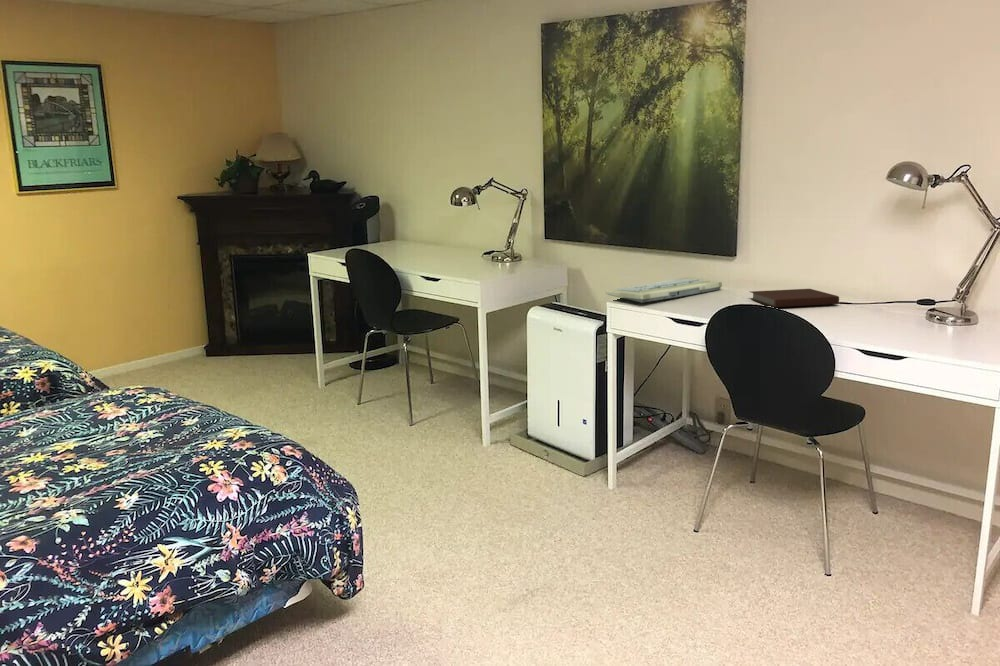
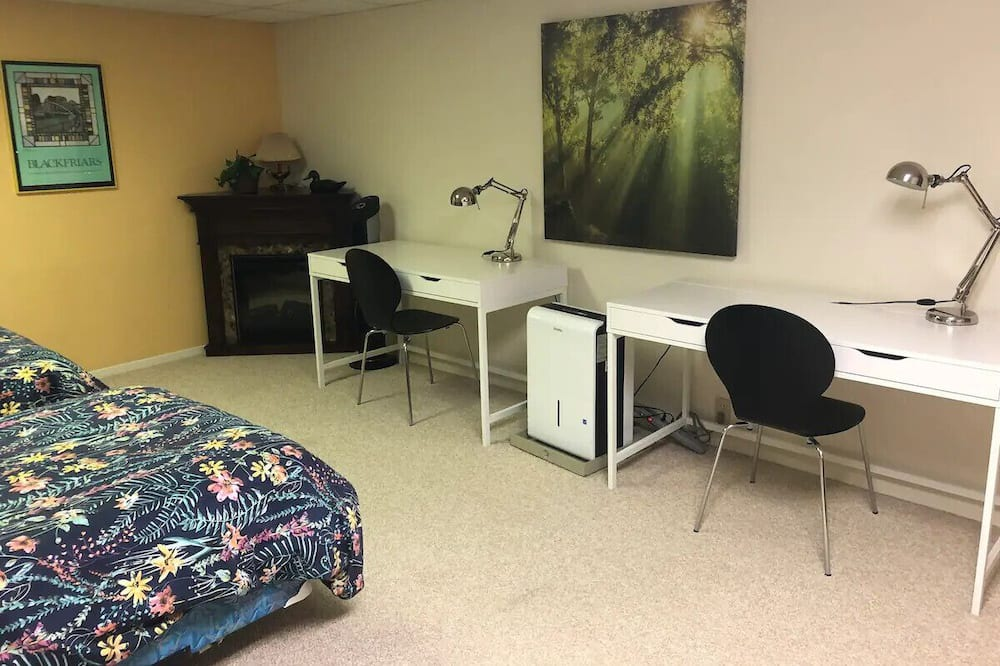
- keyboard [604,278,723,303]
- notebook [749,288,840,308]
